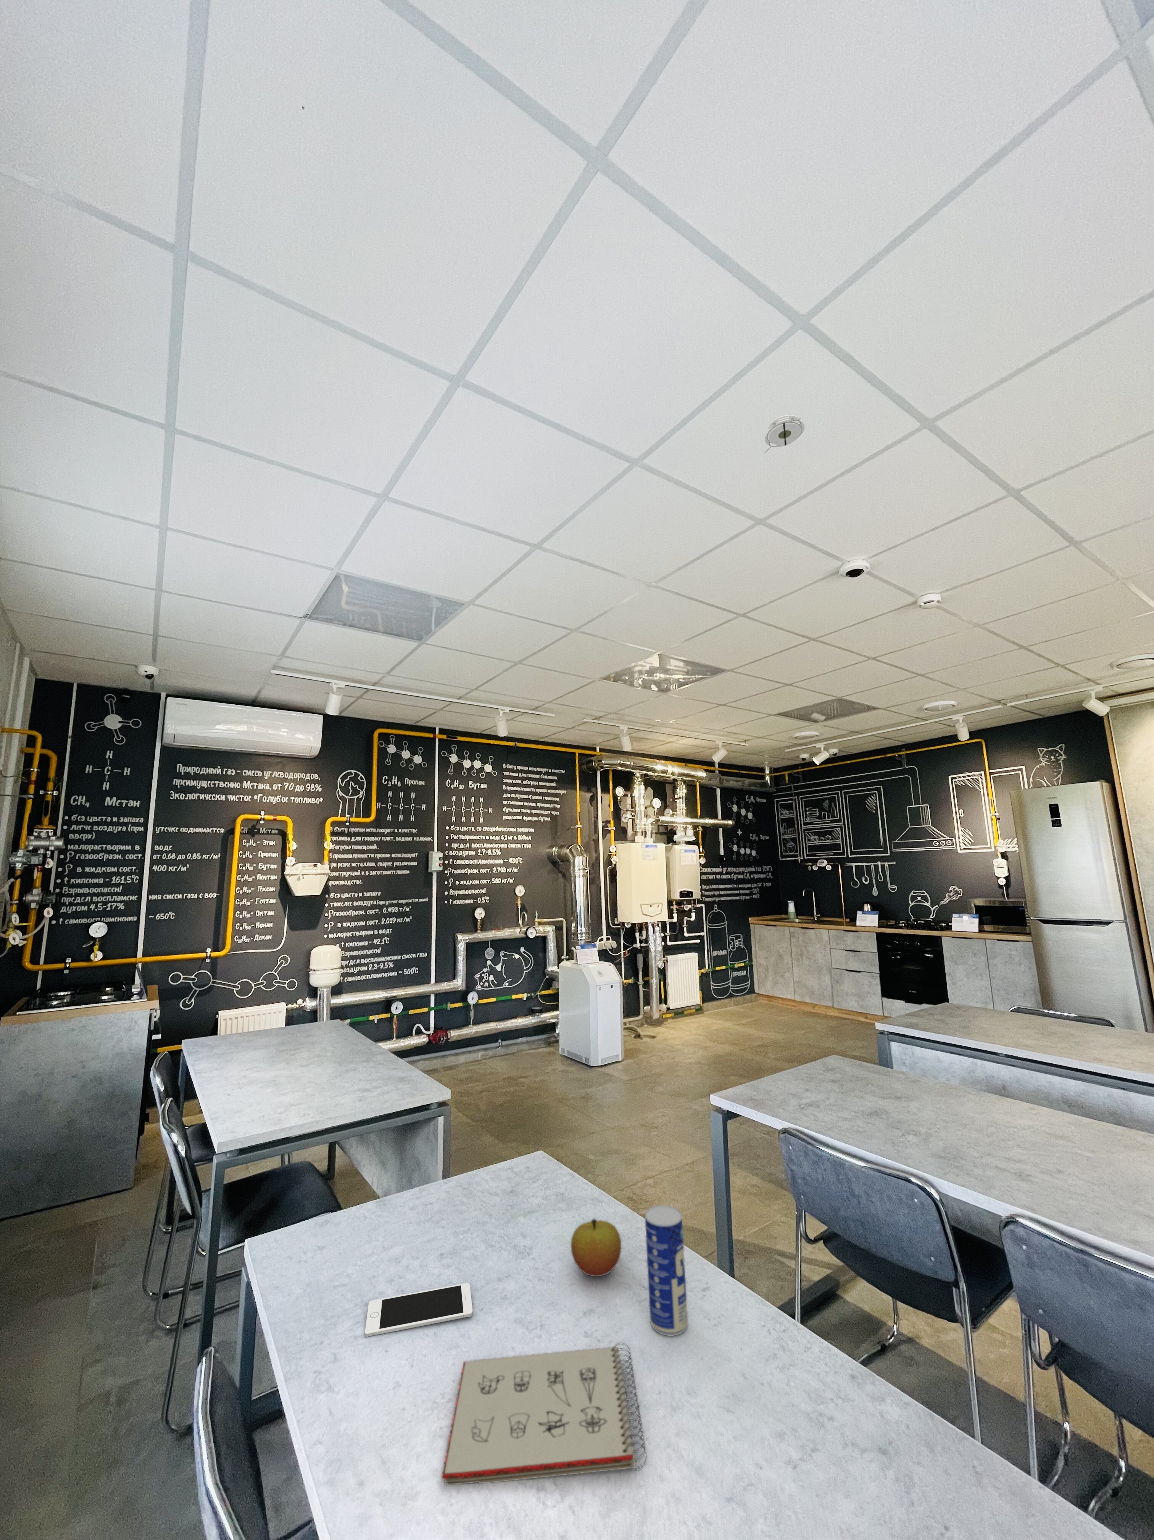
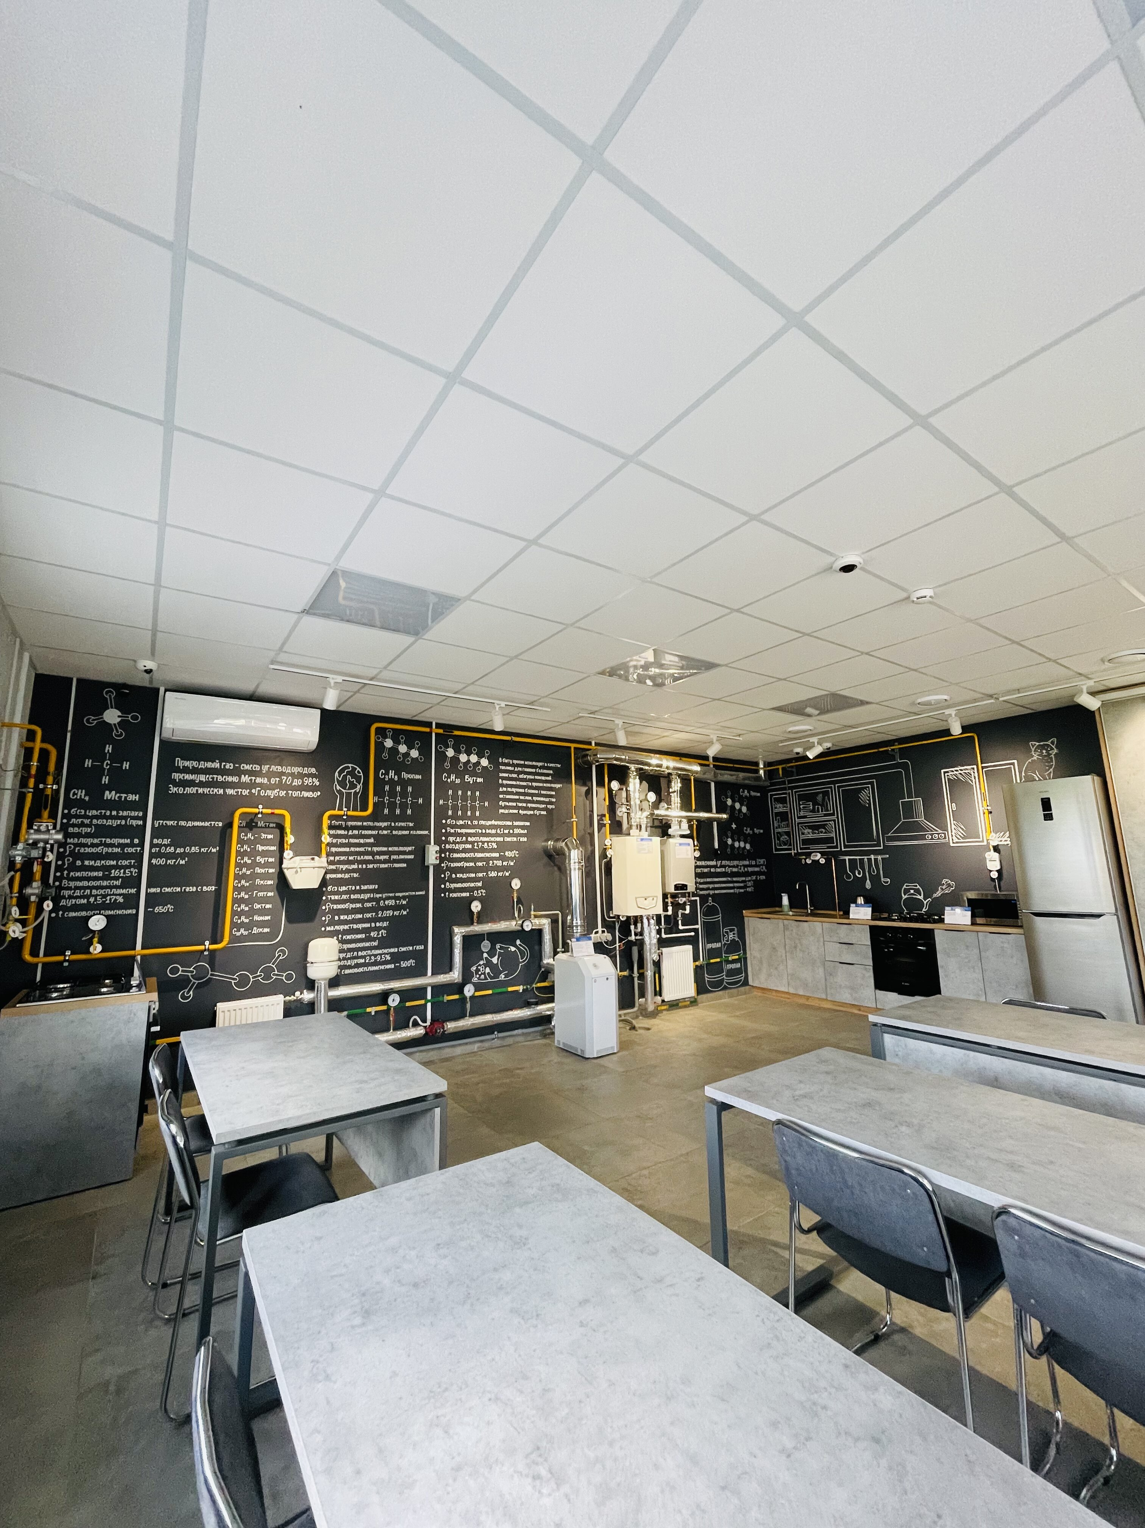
- apple [571,1219,622,1277]
- cell phone [365,1283,473,1337]
- beverage can [645,1205,689,1336]
- smoke detector [765,415,805,454]
- notepad [441,1342,647,1485]
